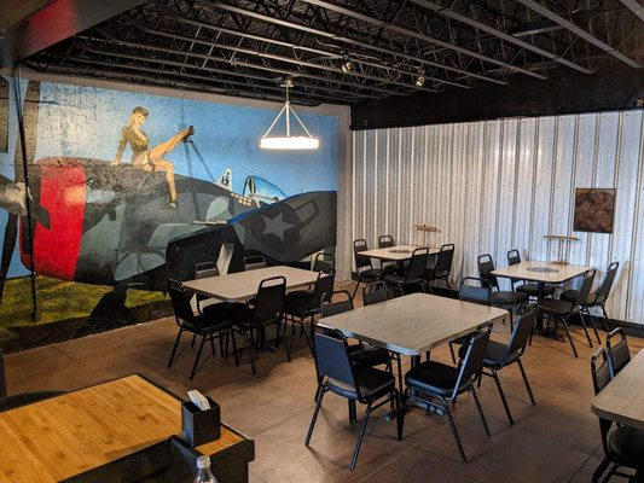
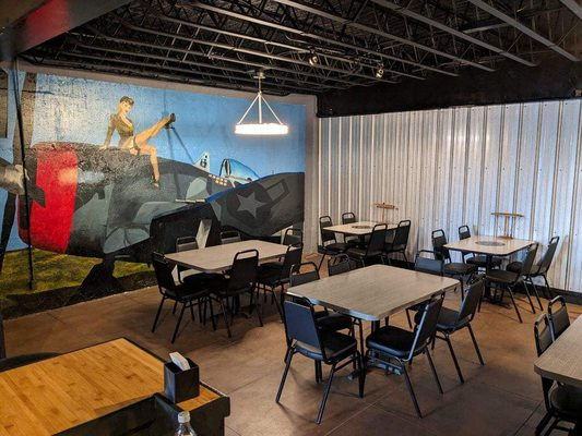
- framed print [572,187,617,235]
